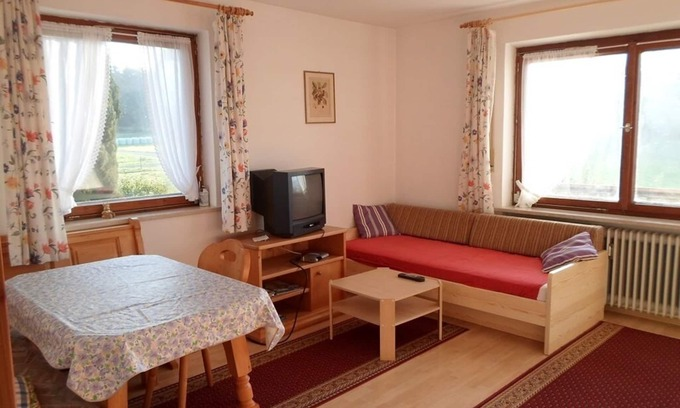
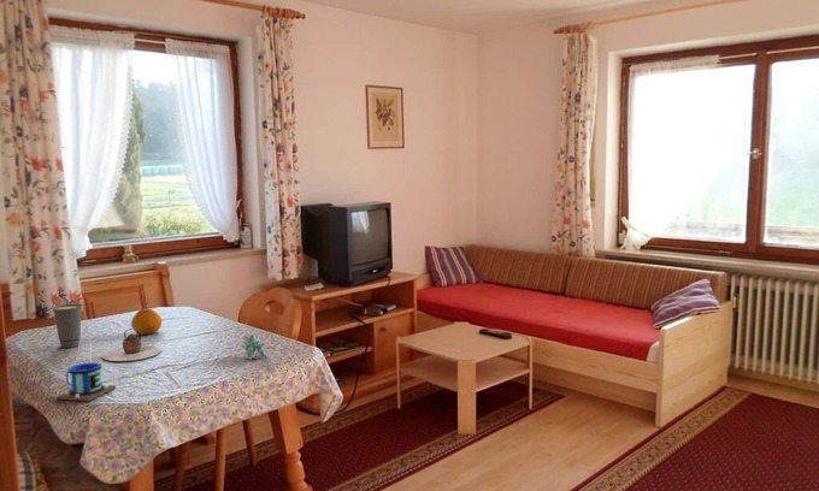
+ teapot [101,327,161,362]
+ fruit [130,307,163,336]
+ flower [240,332,269,361]
+ cup [49,302,84,349]
+ mug [55,337,117,402]
